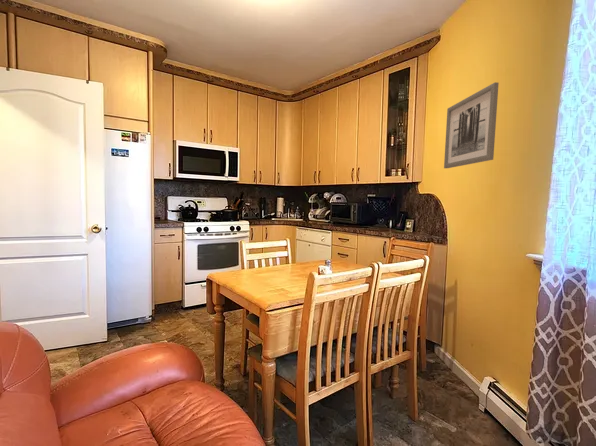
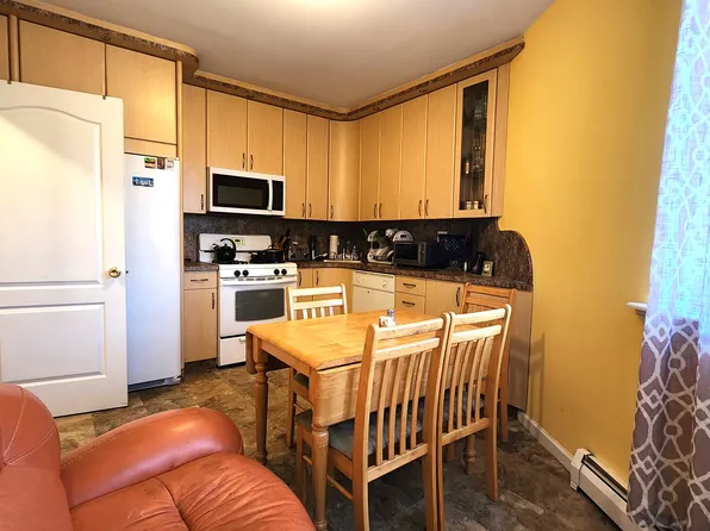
- wall art [443,81,500,169]
